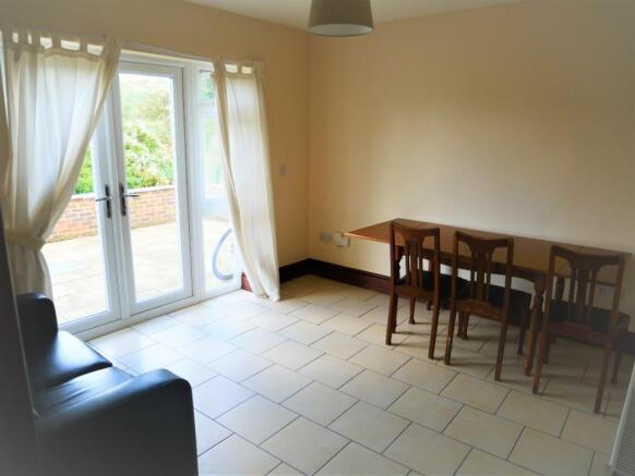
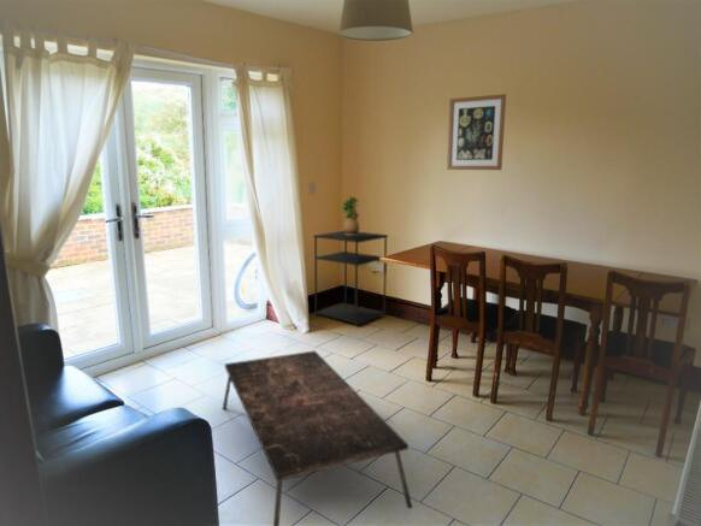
+ potted plant [340,195,361,235]
+ coffee table [222,349,413,526]
+ wall art [446,93,507,171]
+ shelving unit [312,230,389,327]
